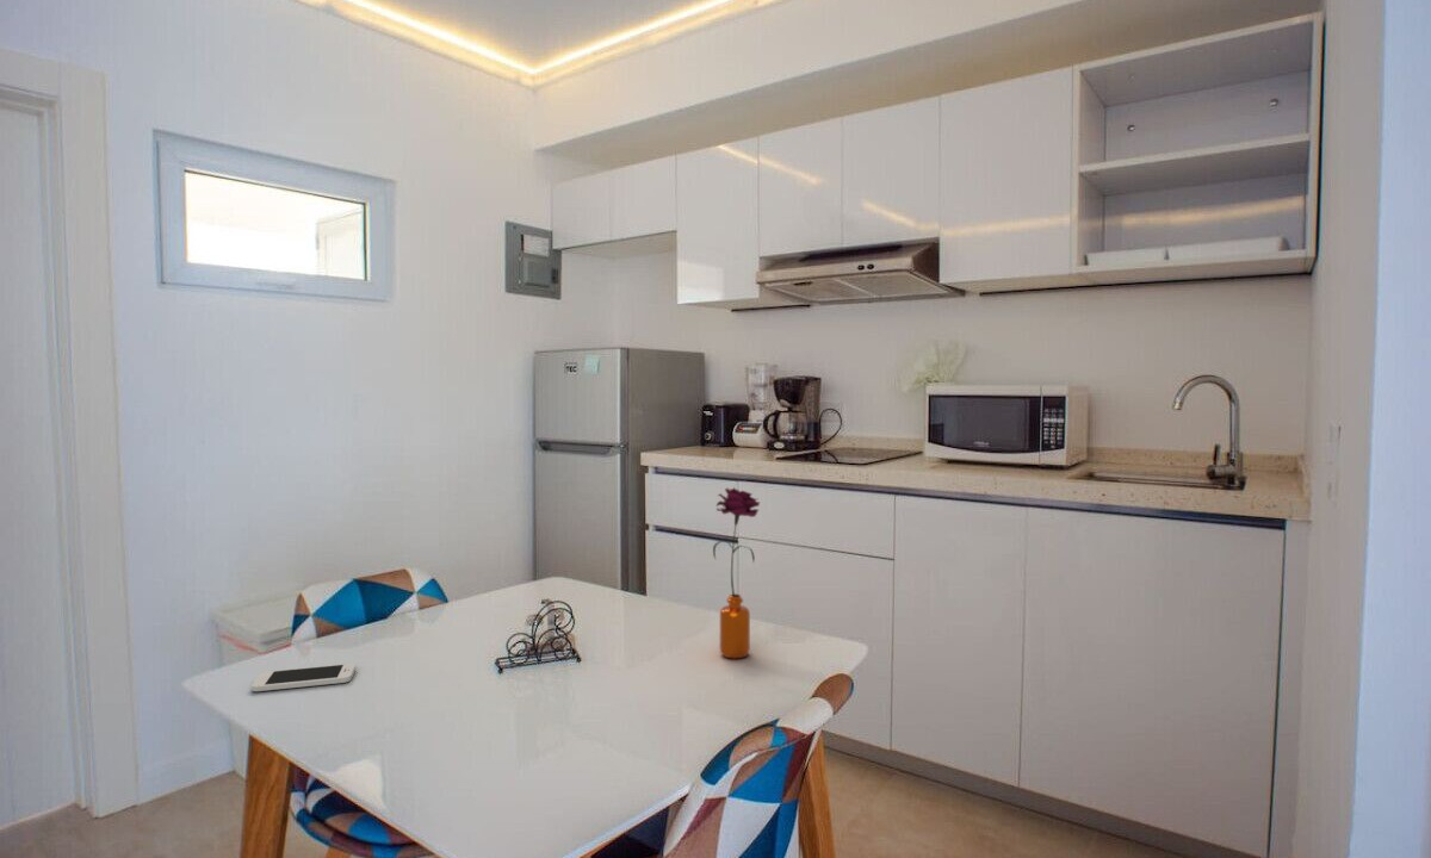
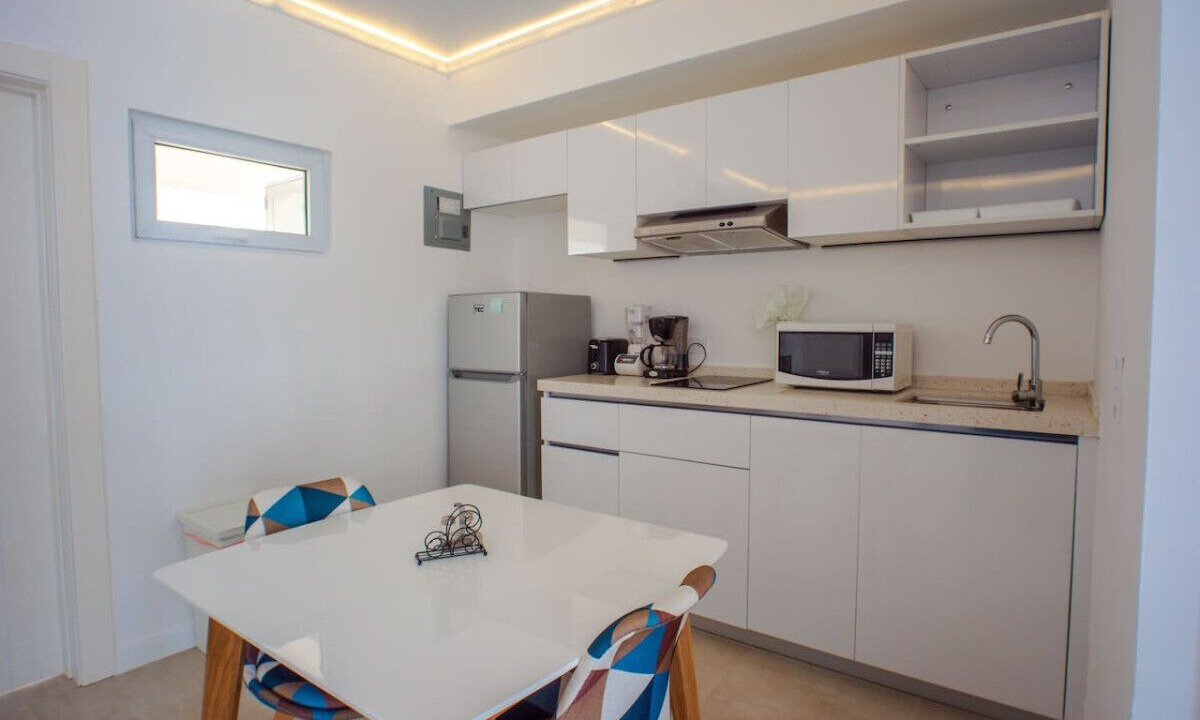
- flower [712,486,761,659]
- smartphone [250,663,357,692]
